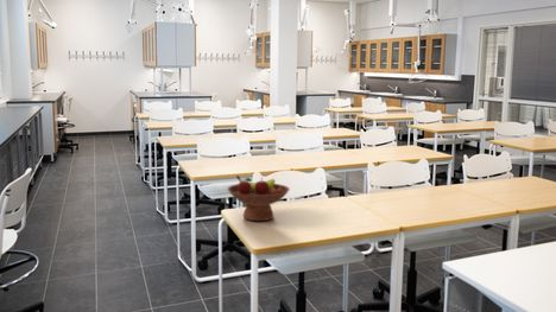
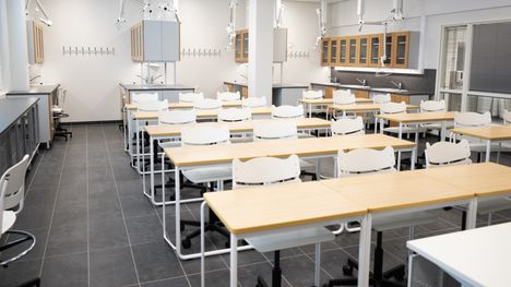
- fruit bowl [226,174,291,222]
